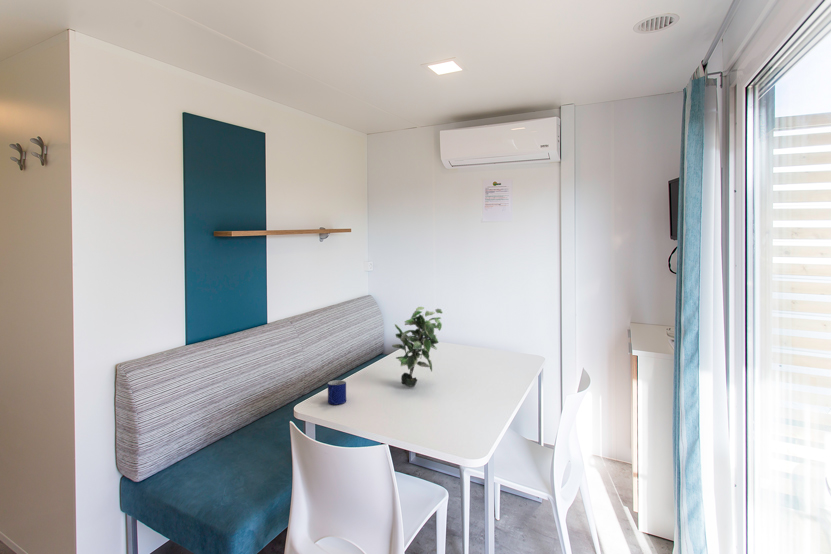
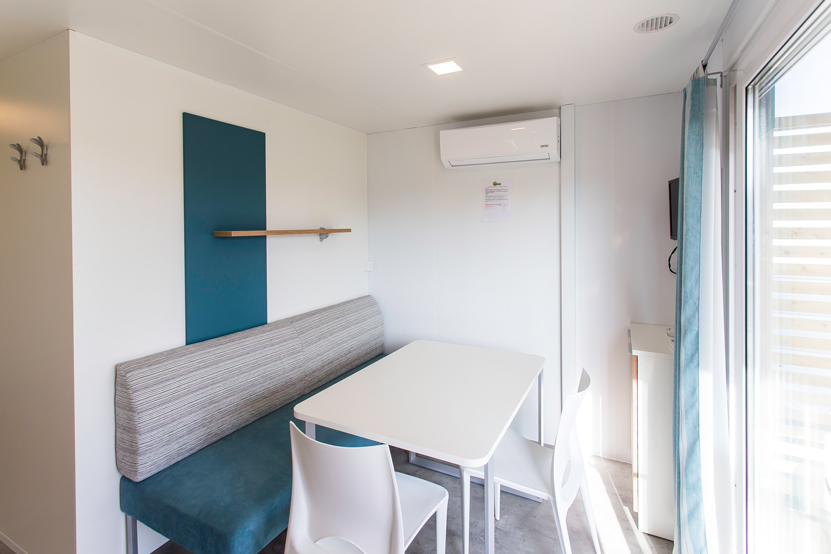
- potted plant [391,306,444,388]
- mug [327,379,347,406]
